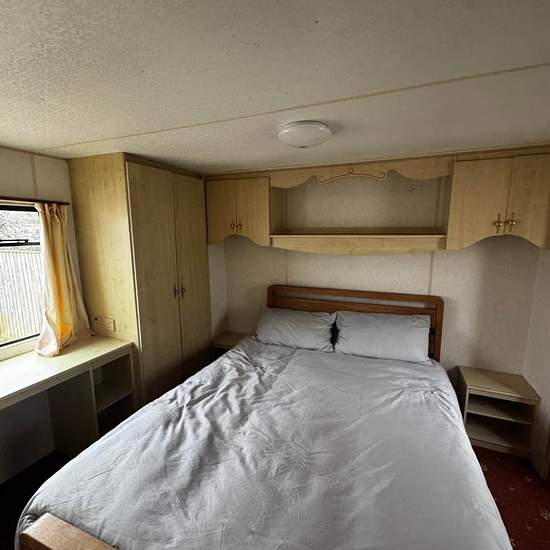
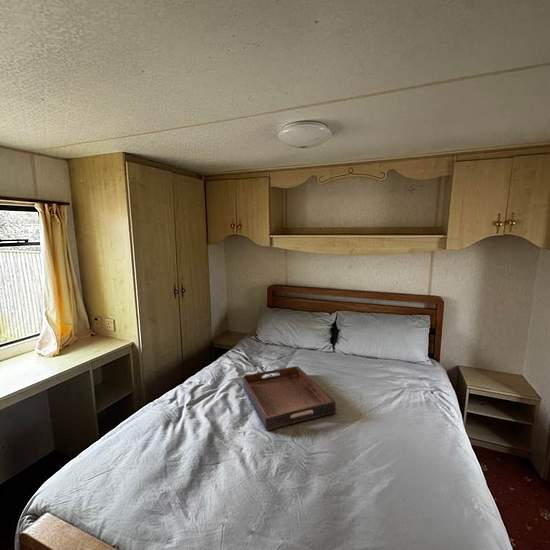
+ serving tray [242,365,337,432]
